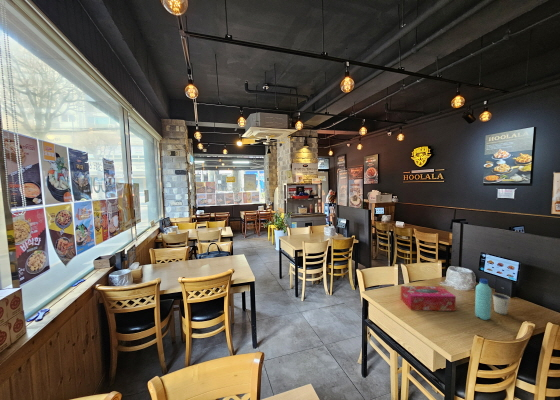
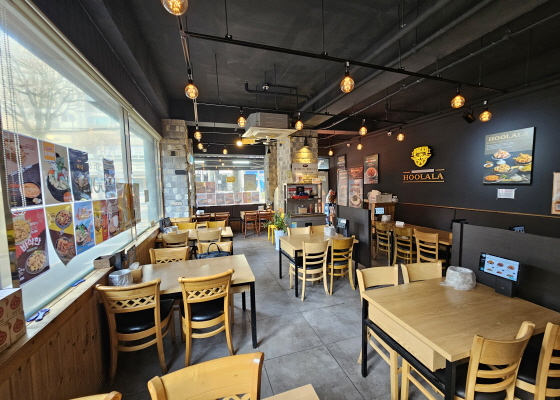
- water bottle [474,277,492,321]
- tissue box [400,285,457,312]
- dixie cup [492,292,511,315]
